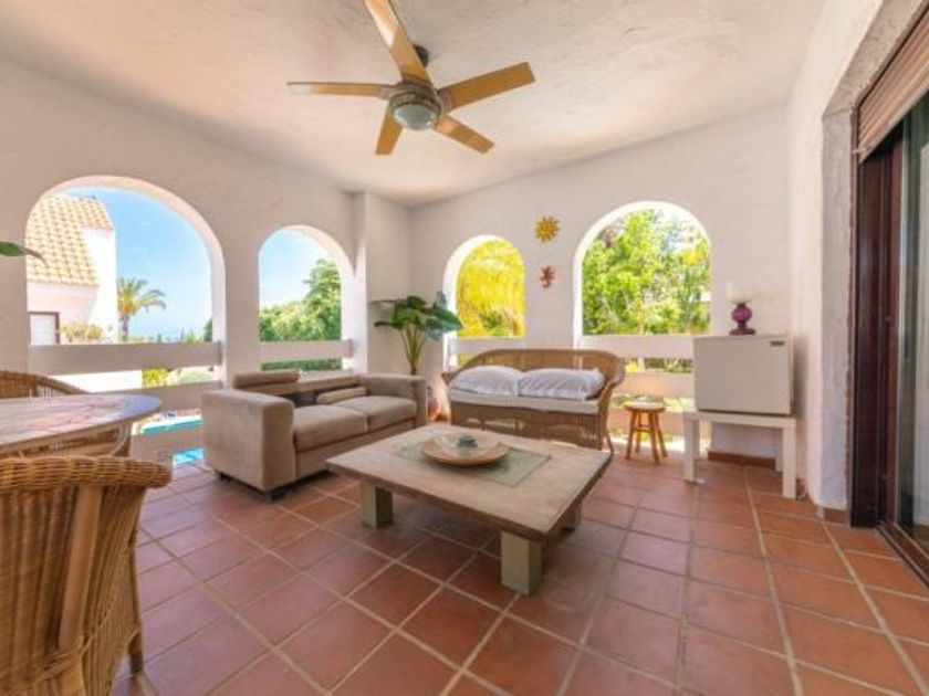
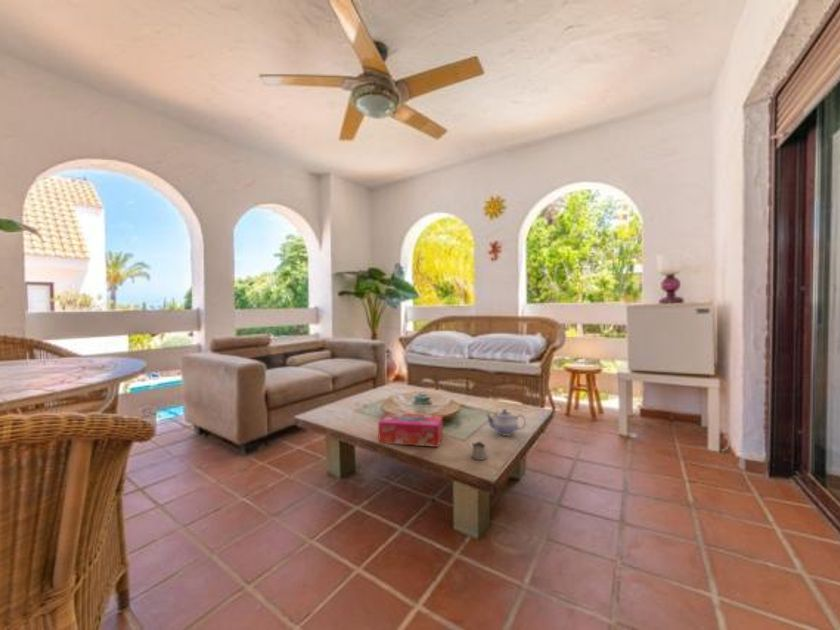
+ tissue box [377,412,444,448]
+ teapot [484,408,527,437]
+ tea glass holder [467,440,488,461]
